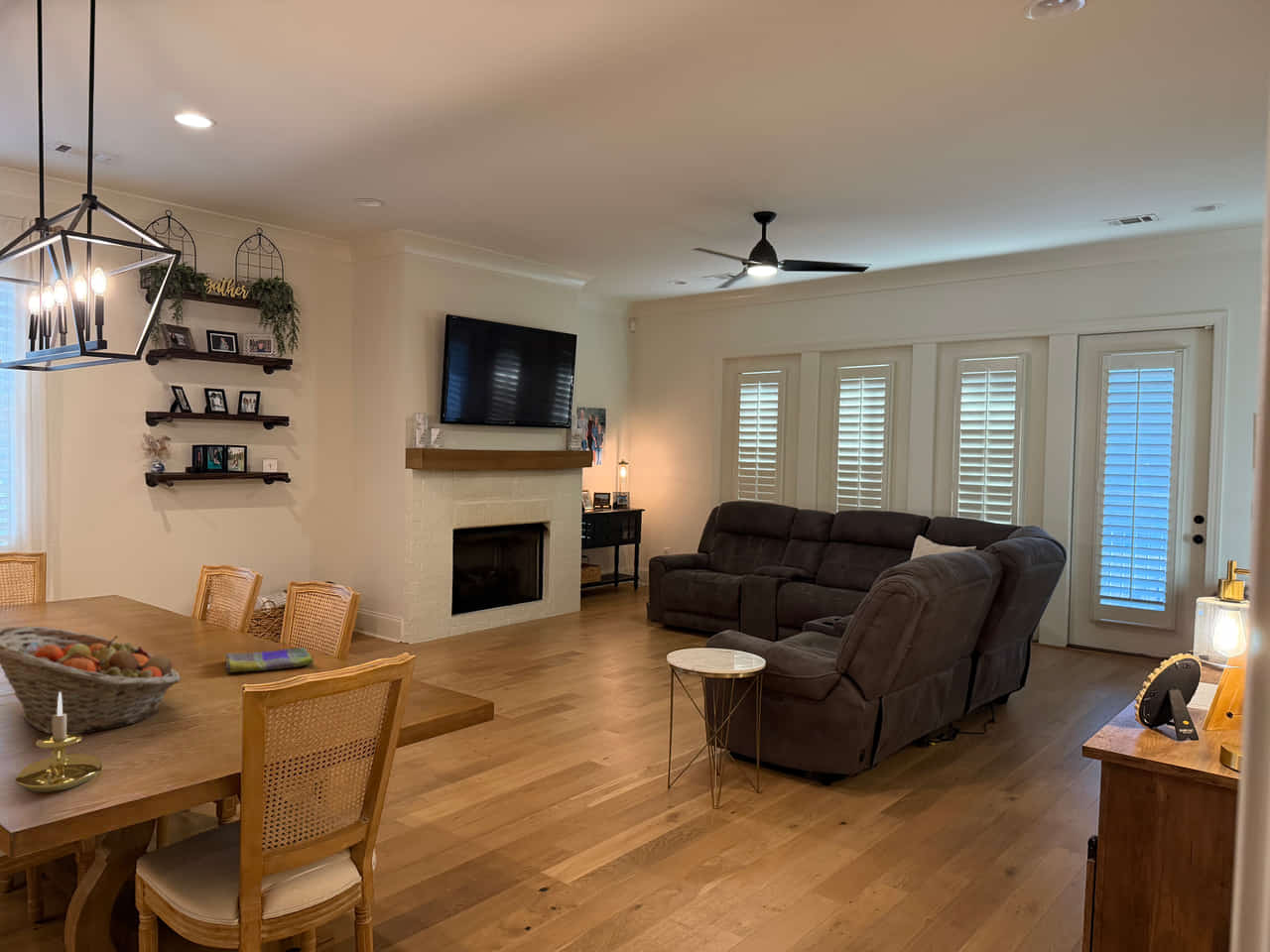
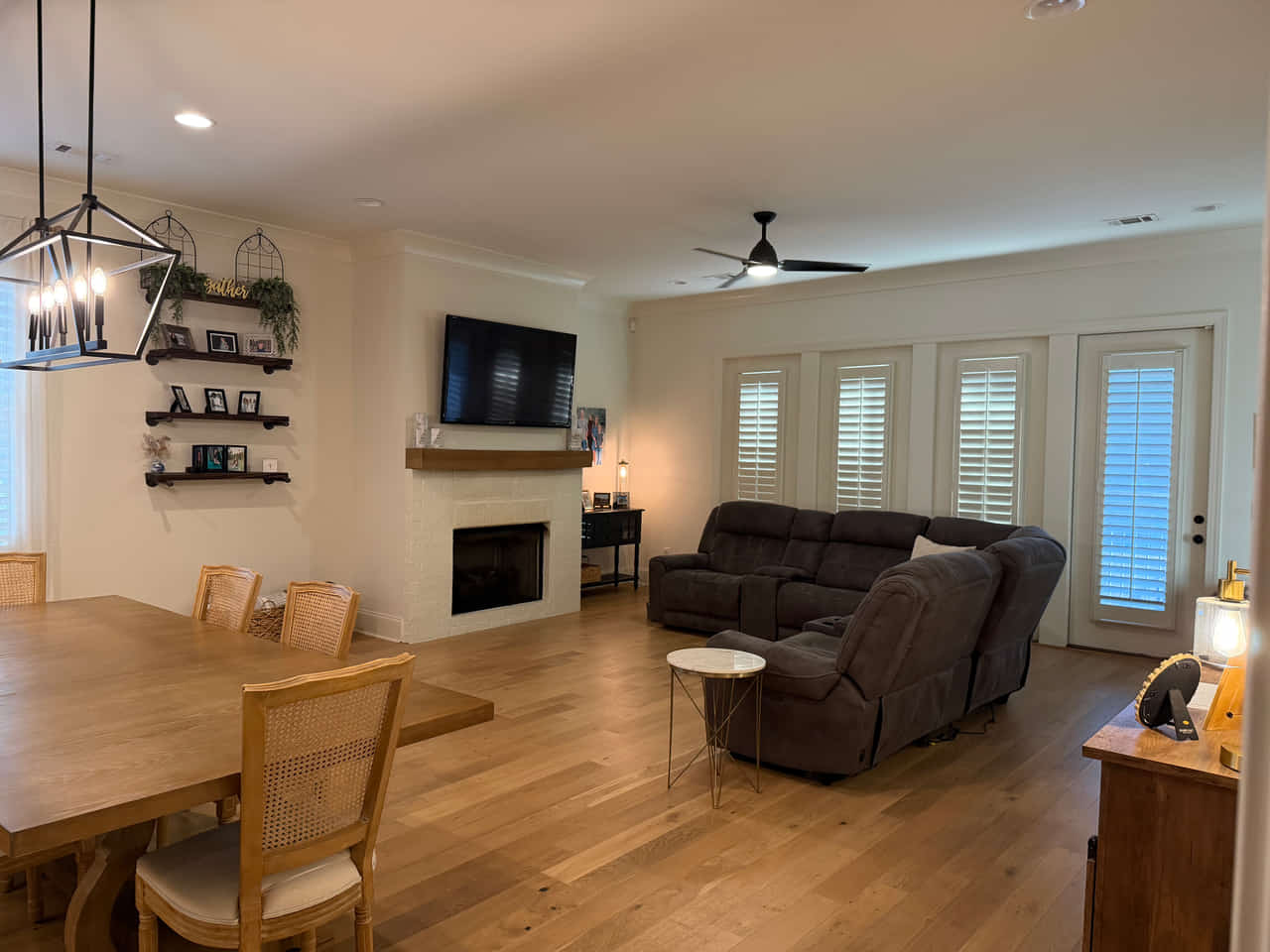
- fruit basket [0,625,181,735]
- candle holder [14,692,103,793]
- dish towel [223,647,315,673]
